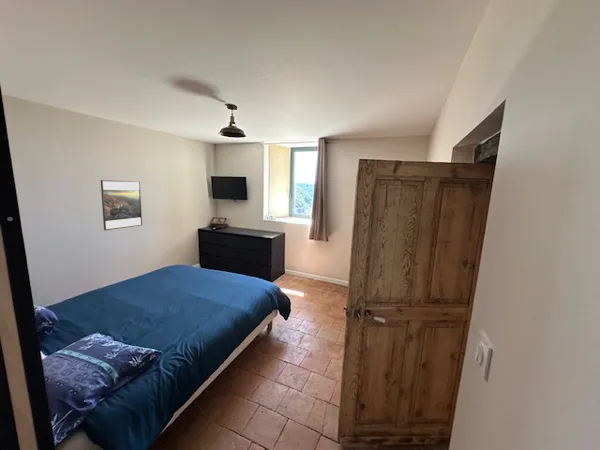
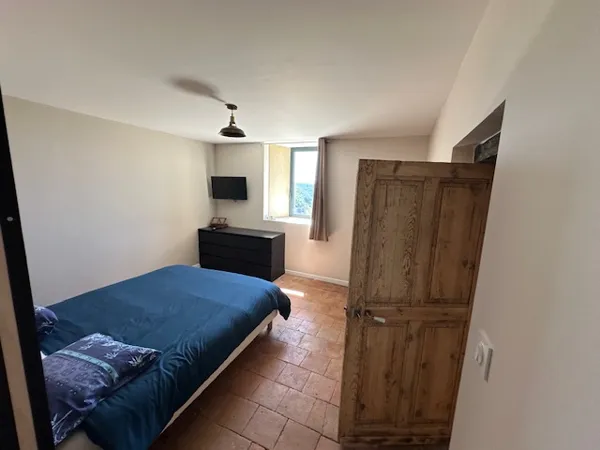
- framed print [100,179,143,231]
